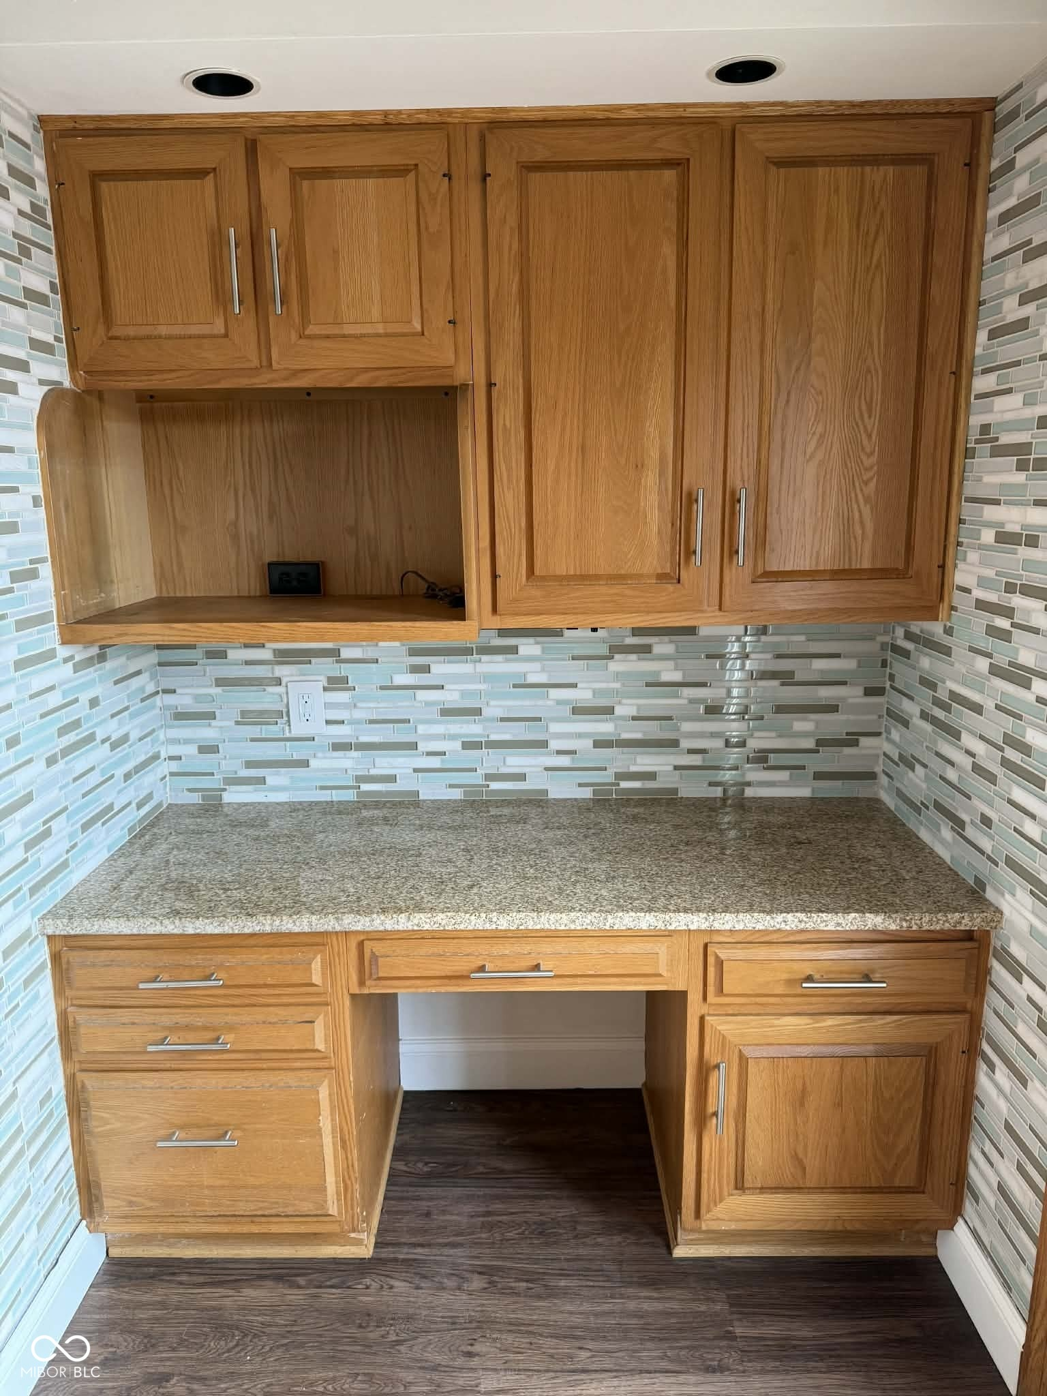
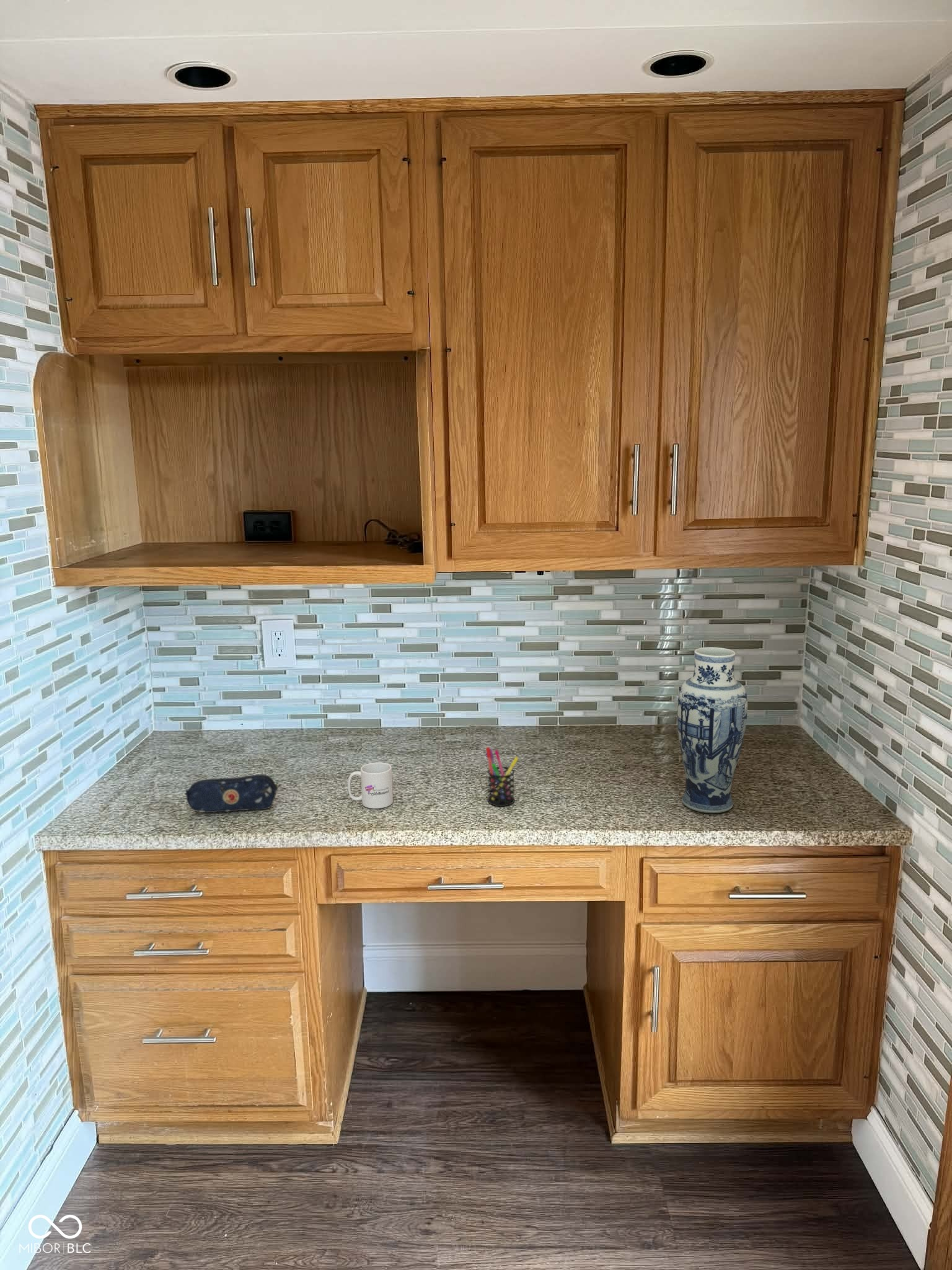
+ vase [677,647,748,814]
+ pencil case [185,774,279,813]
+ mug [347,762,394,809]
+ pen holder [485,747,519,807]
